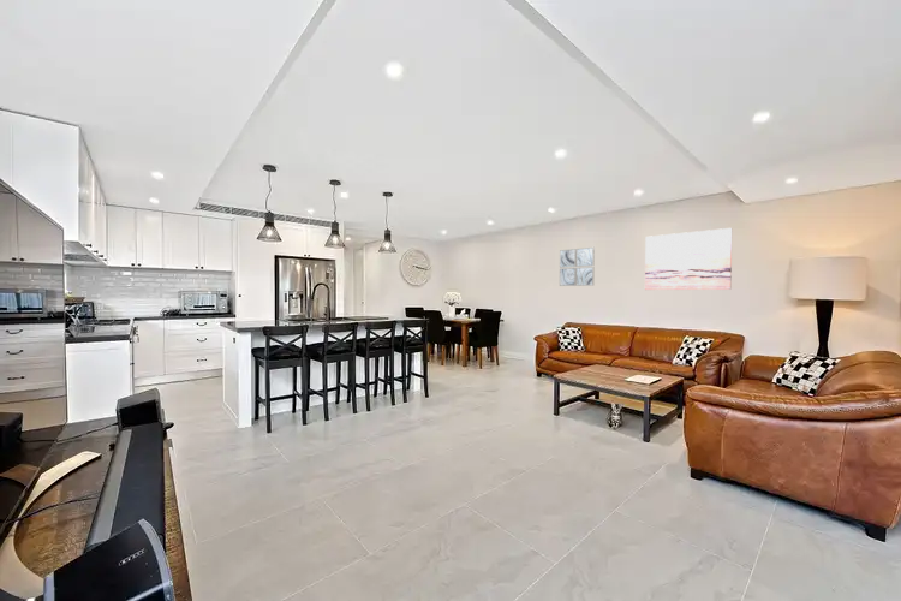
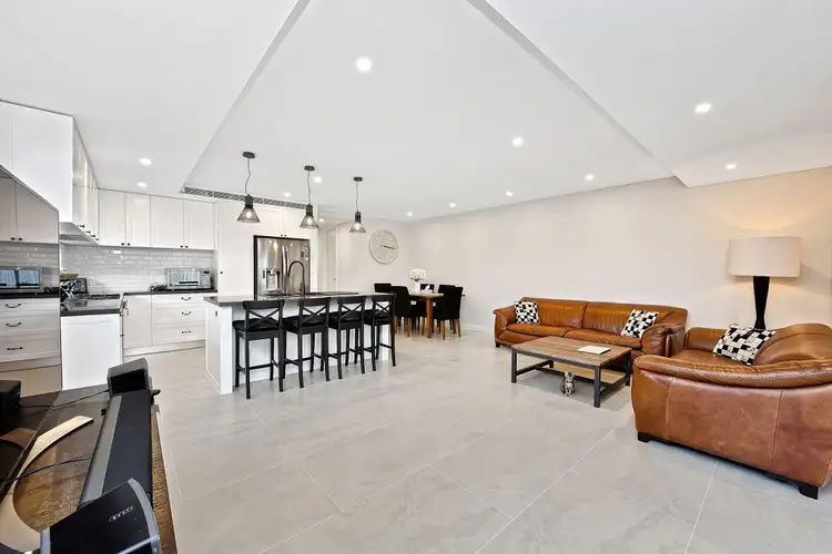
- wall art [559,246,596,287]
- wall art [644,227,733,291]
